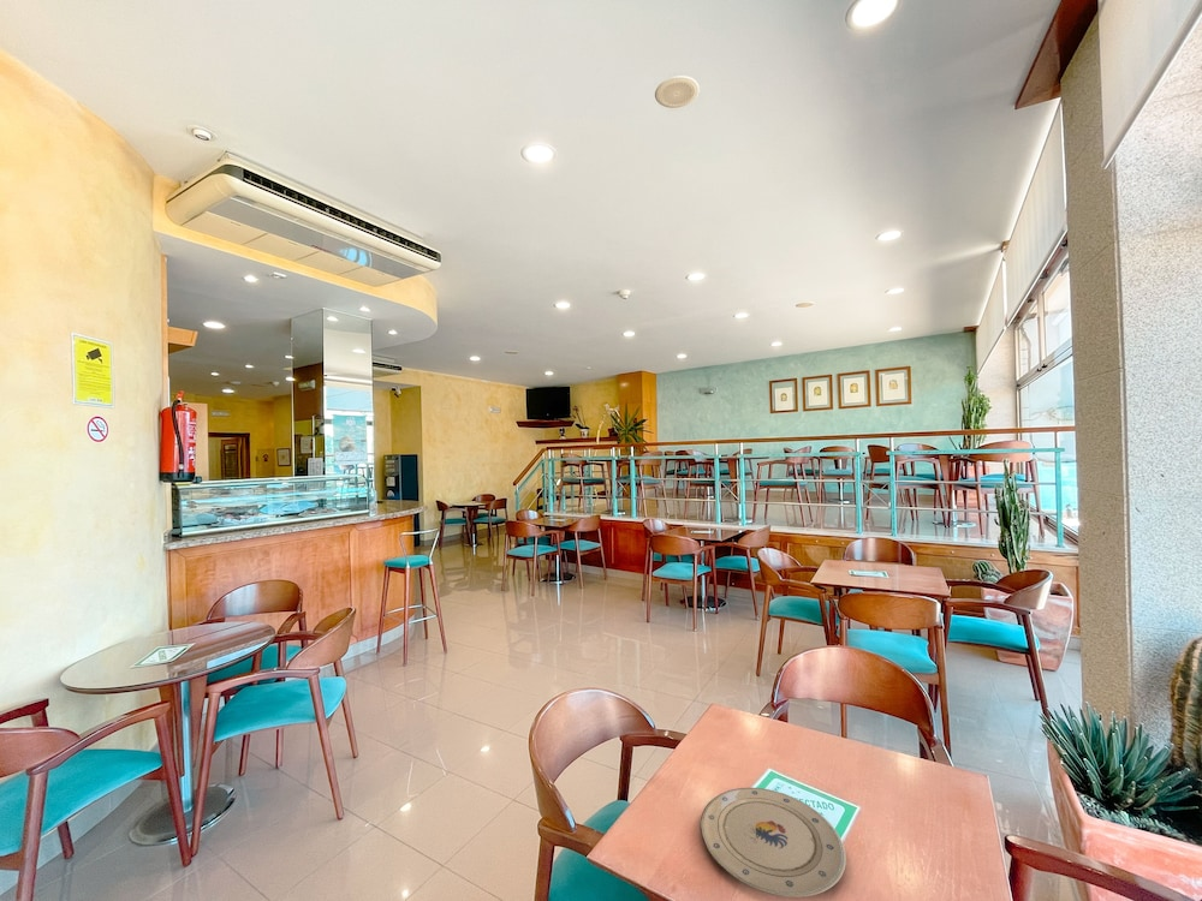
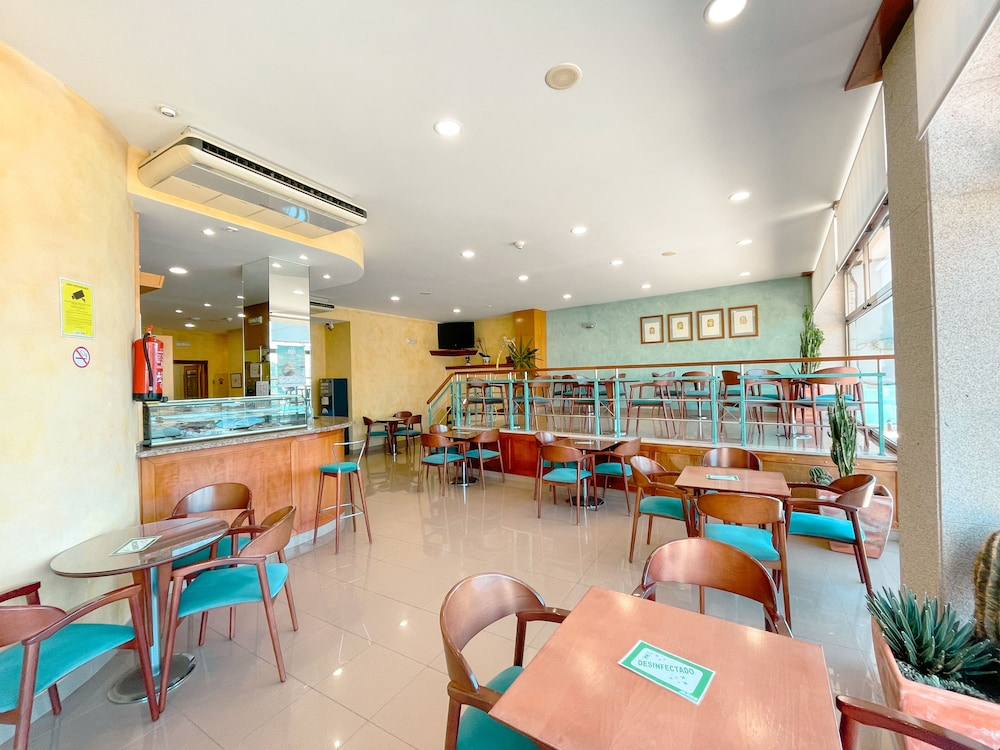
- plate [700,787,847,899]
